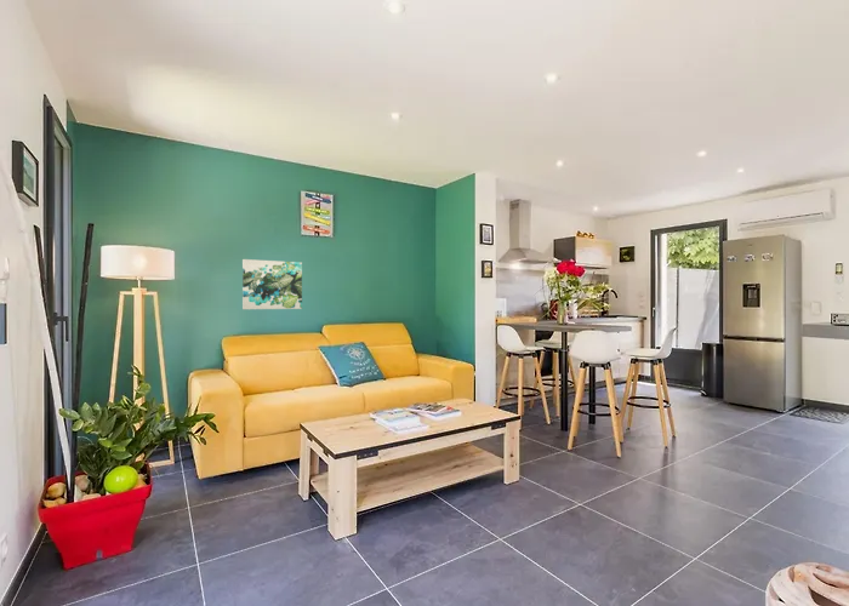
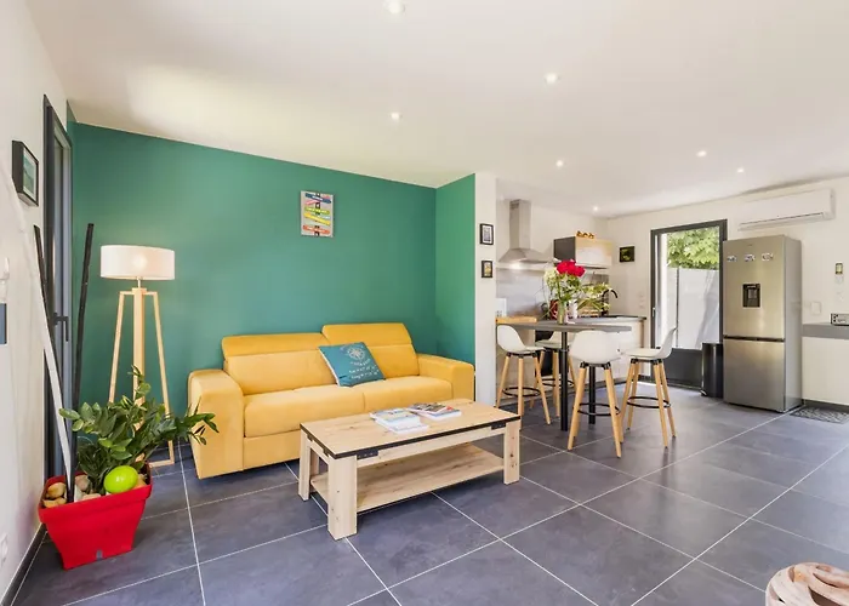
- wall art [241,258,303,310]
